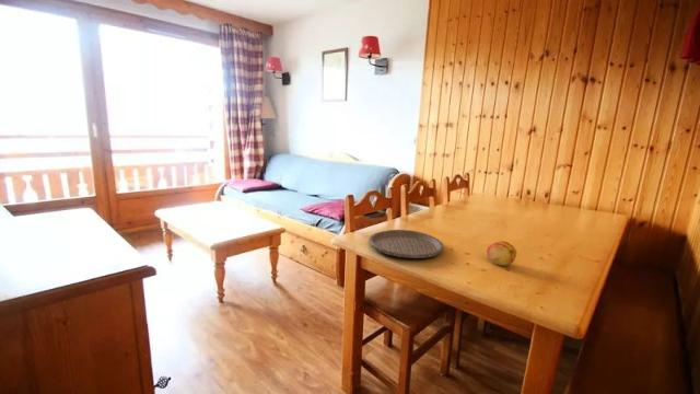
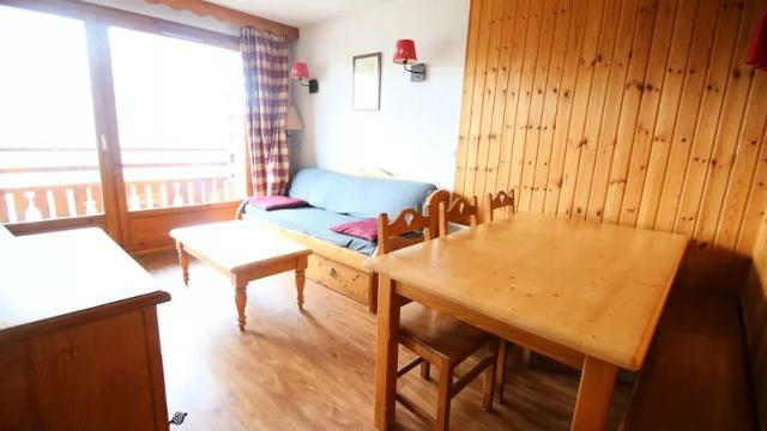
- plate [368,229,445,259]
- fruit [486,240,517,267]
